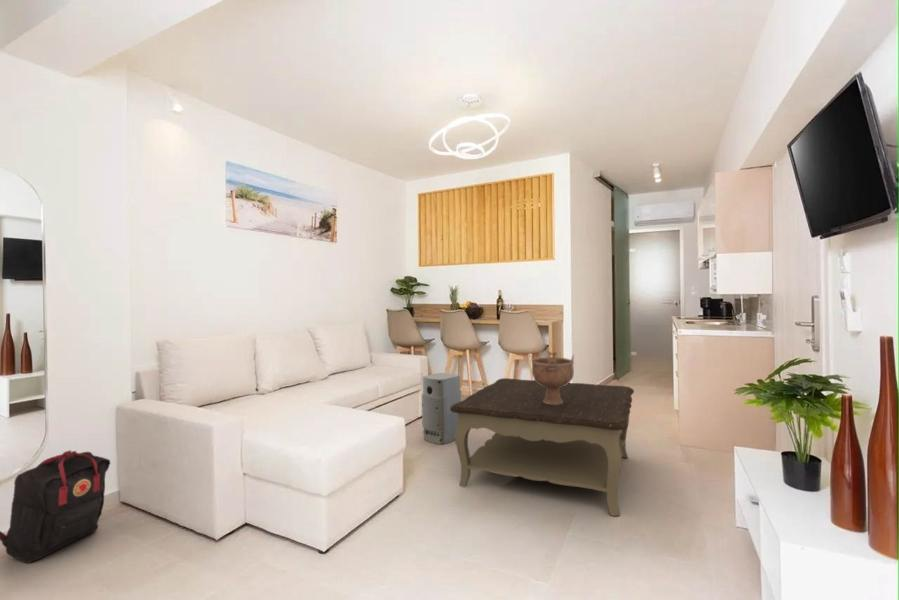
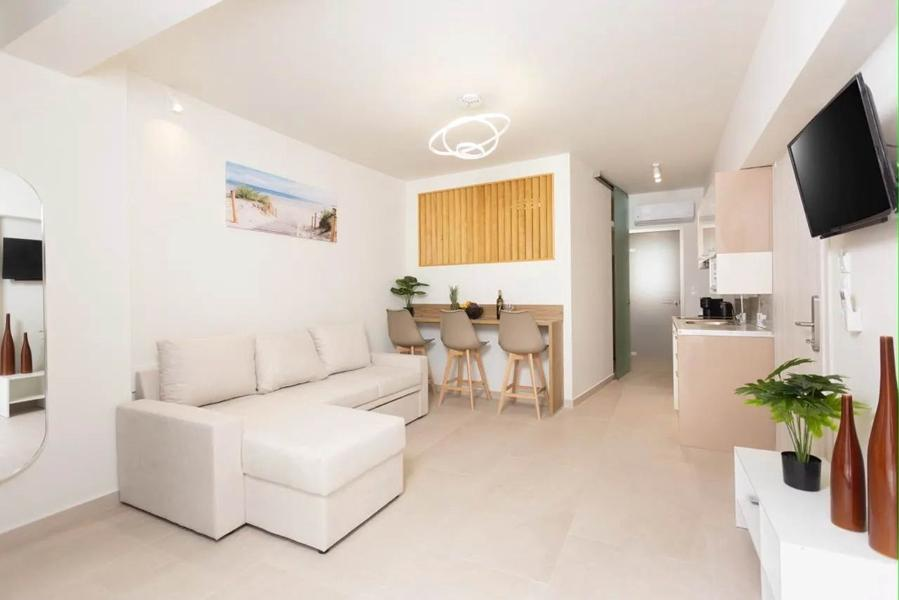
- backpack [0,449,112,564]
- coffee table [450,377,635,517]
- decorative bowl [529,350,575,405]
- air purifier [421,372,462,445]
